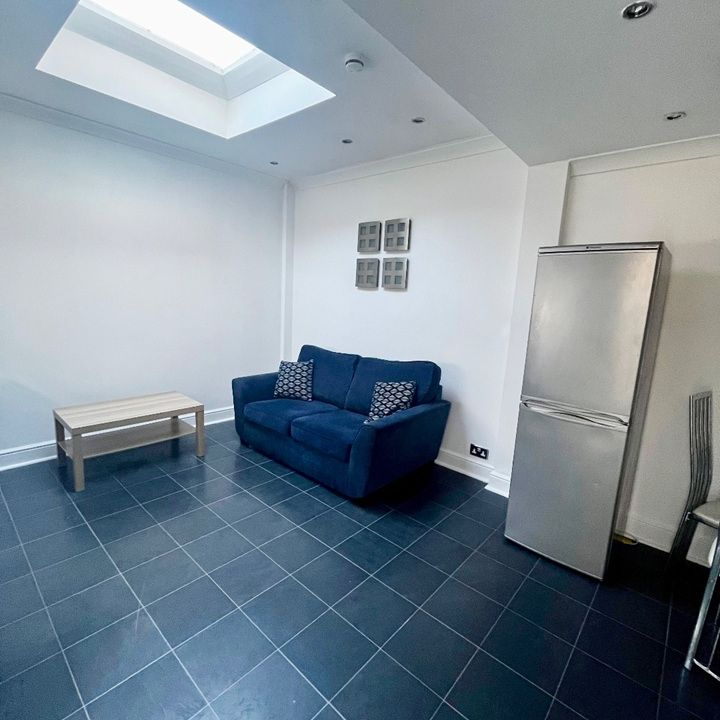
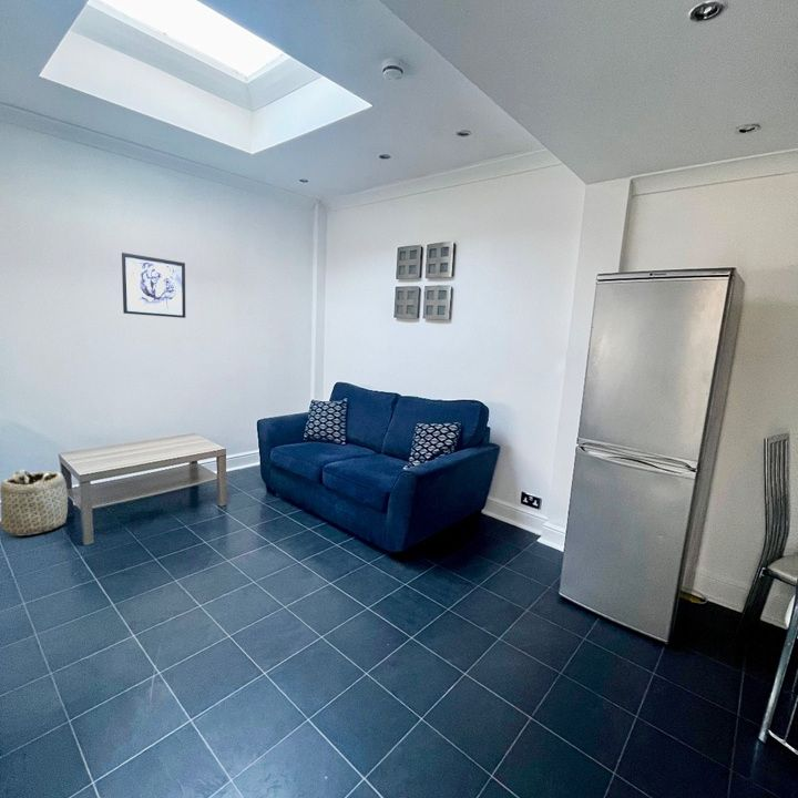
+ wall art [121,252,186,319]
+ basket [0,469,69,536]
